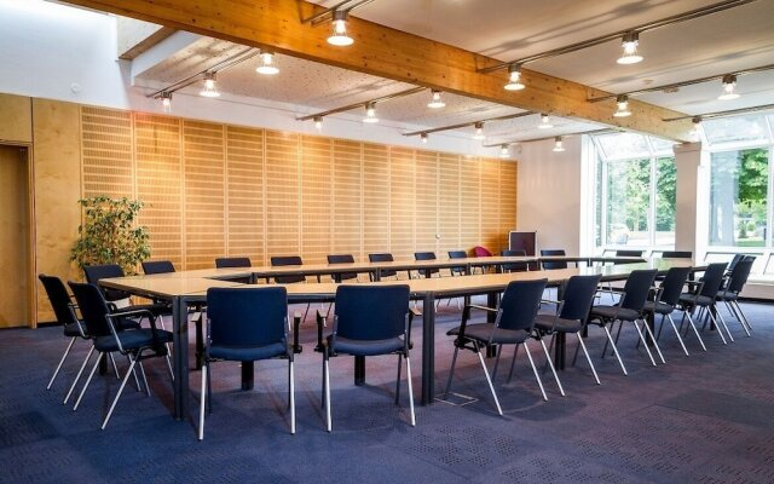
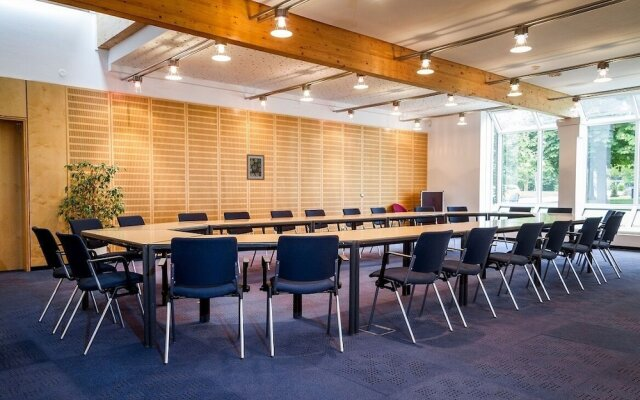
+ wall art [246,153,266,181]
